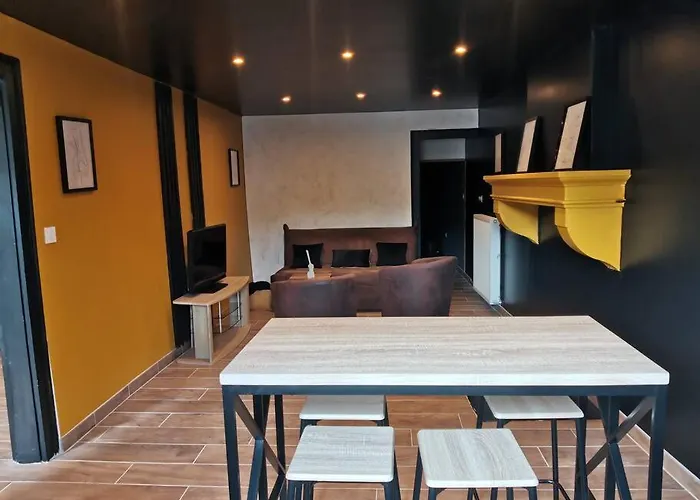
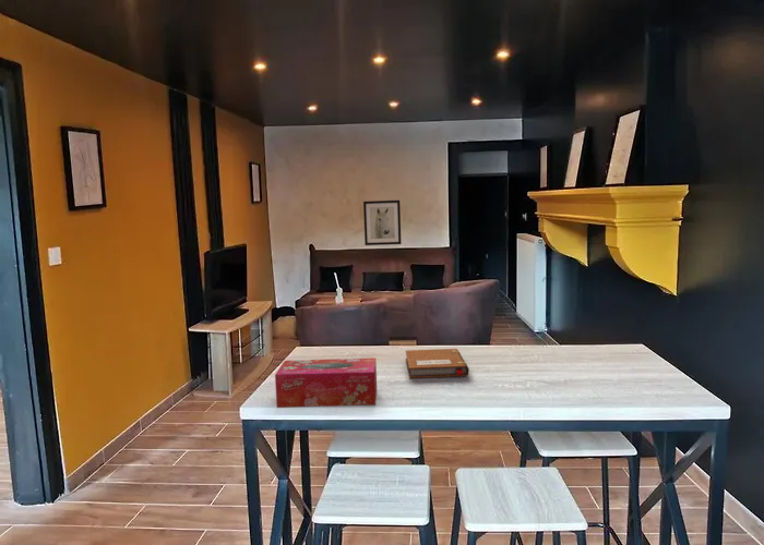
+ notebook [405,348,470,379]
+ tissue box [274,356,378,409]
+ wall art [362,199,403,246]
